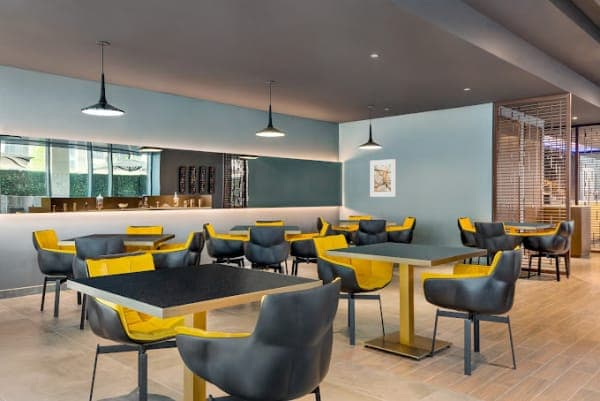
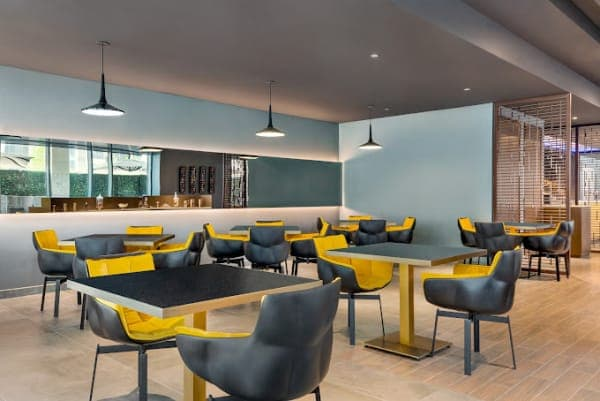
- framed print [369,158,397,198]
